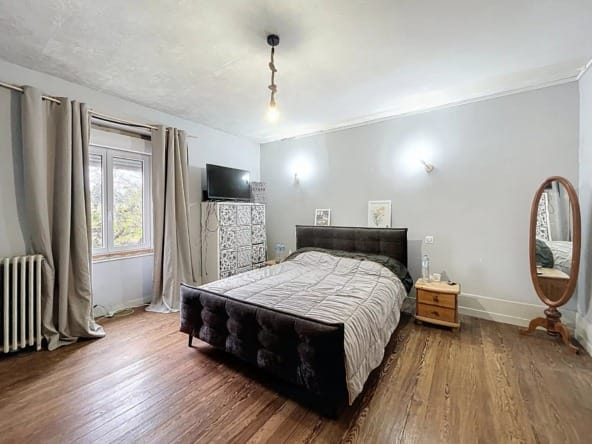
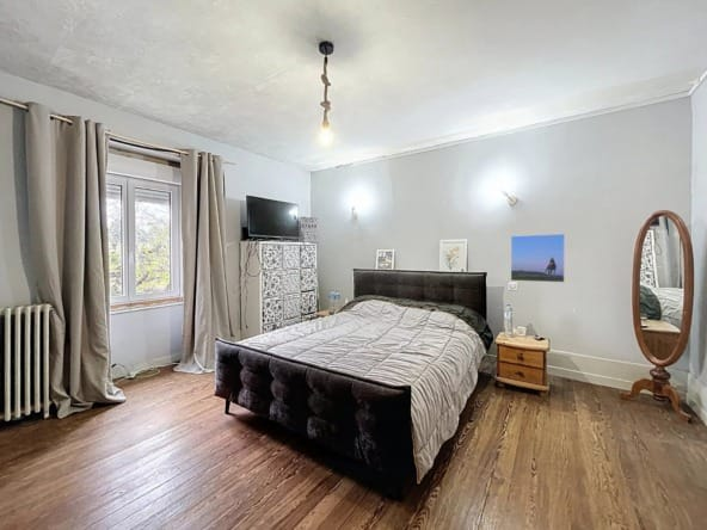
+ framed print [510,233,566,284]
